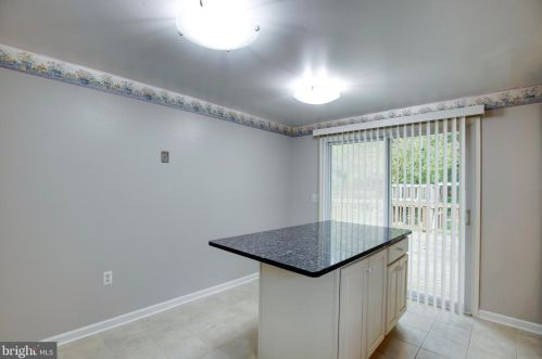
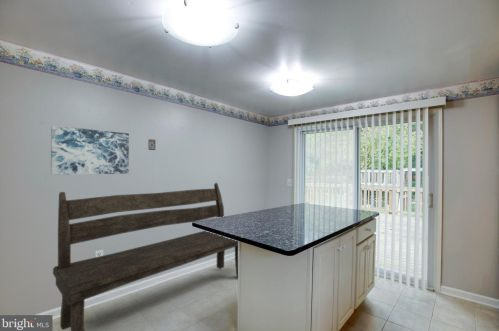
+ wall art [50,125,130,176]
+ bench [52,182,239,331]
